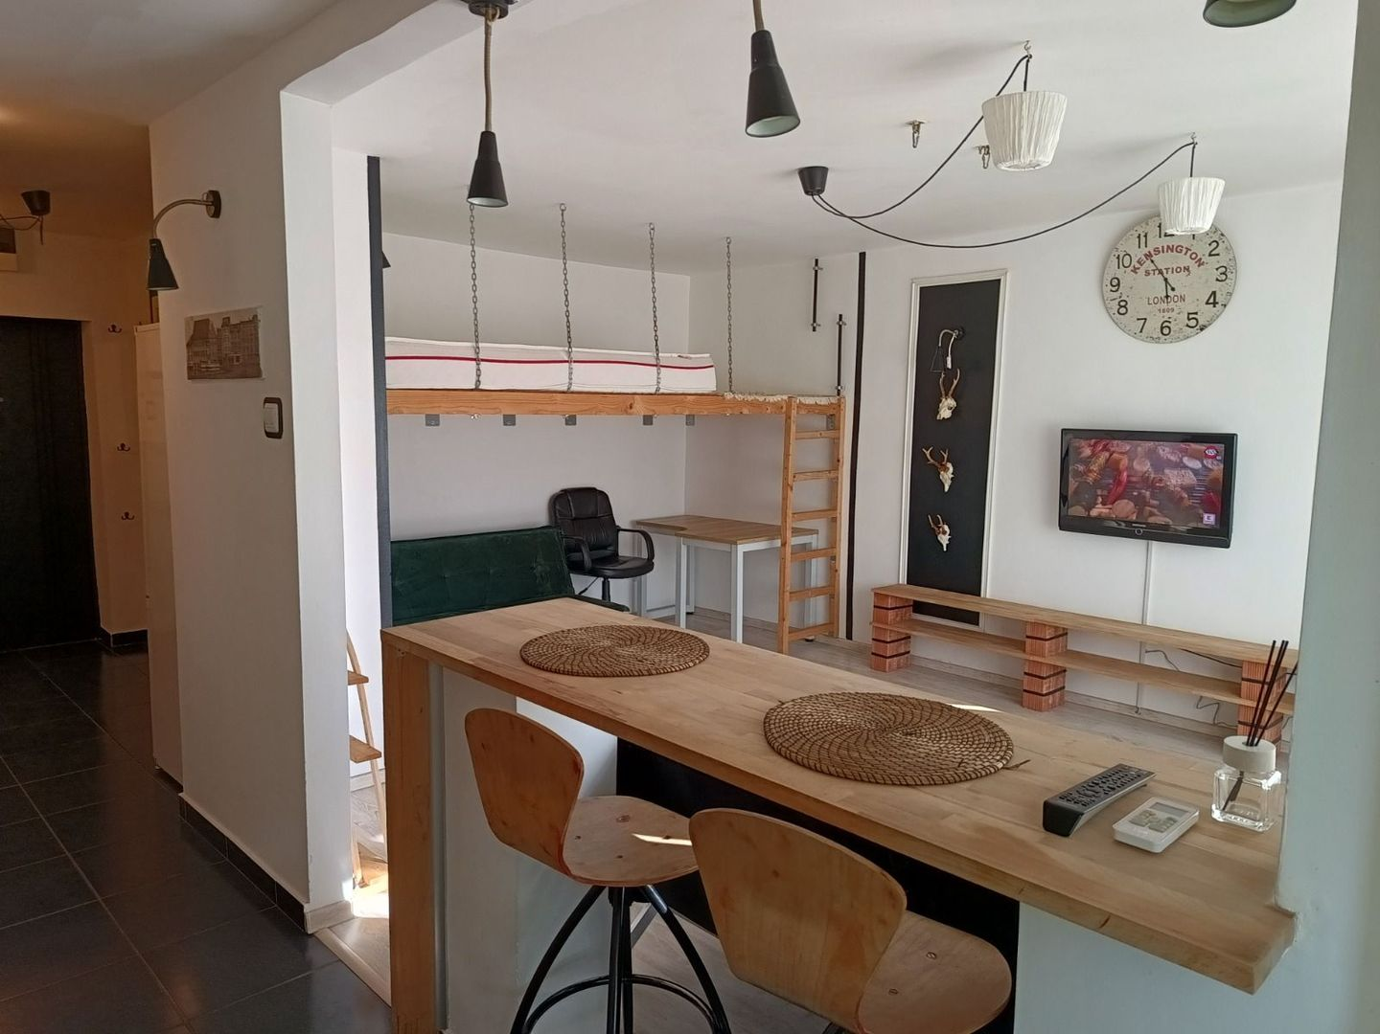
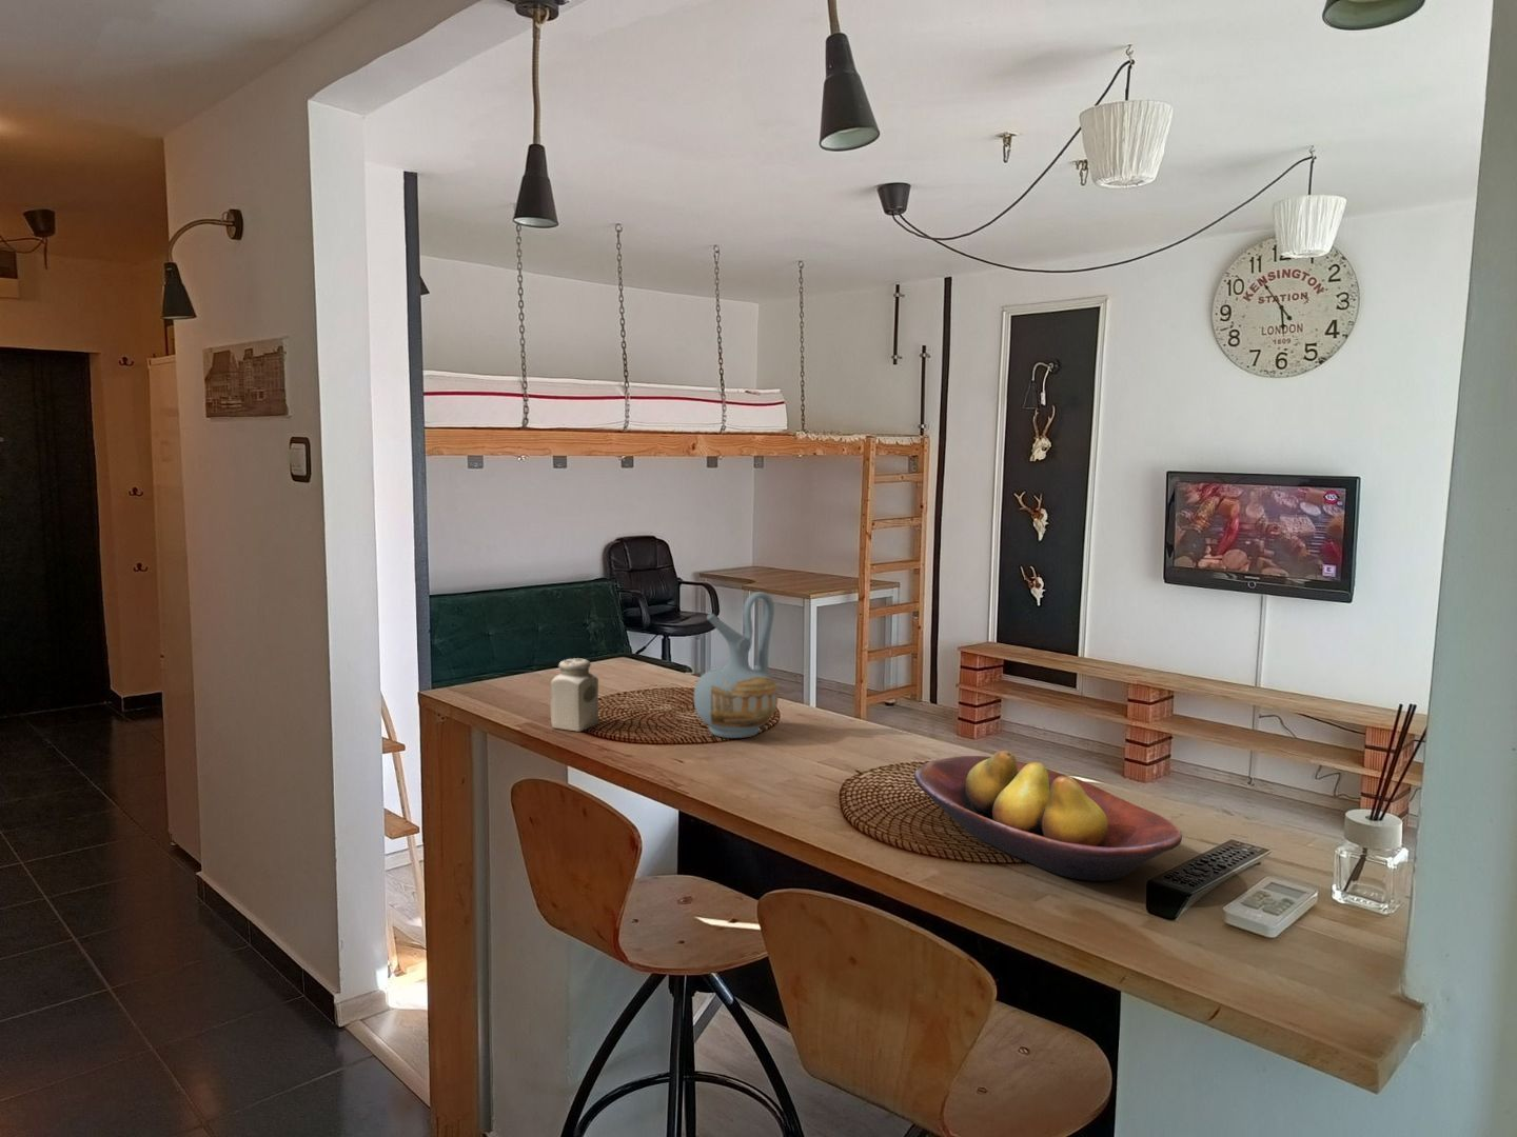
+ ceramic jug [693,591,780,739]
+ salt shaker [549,657,600,732]
+ fruit bowl [914,750,1183,883]
